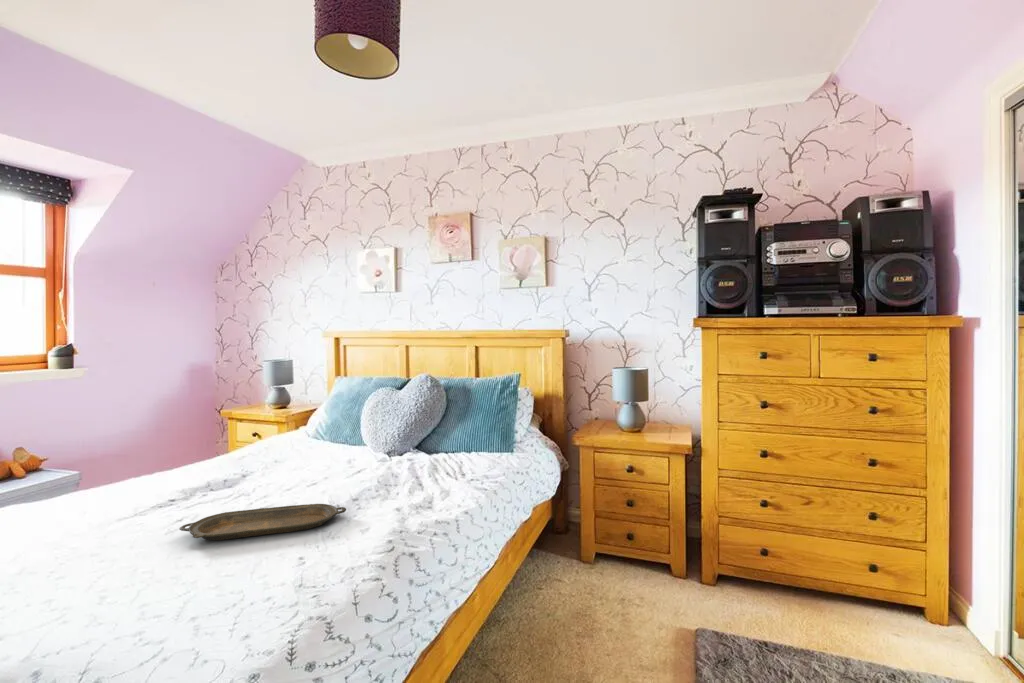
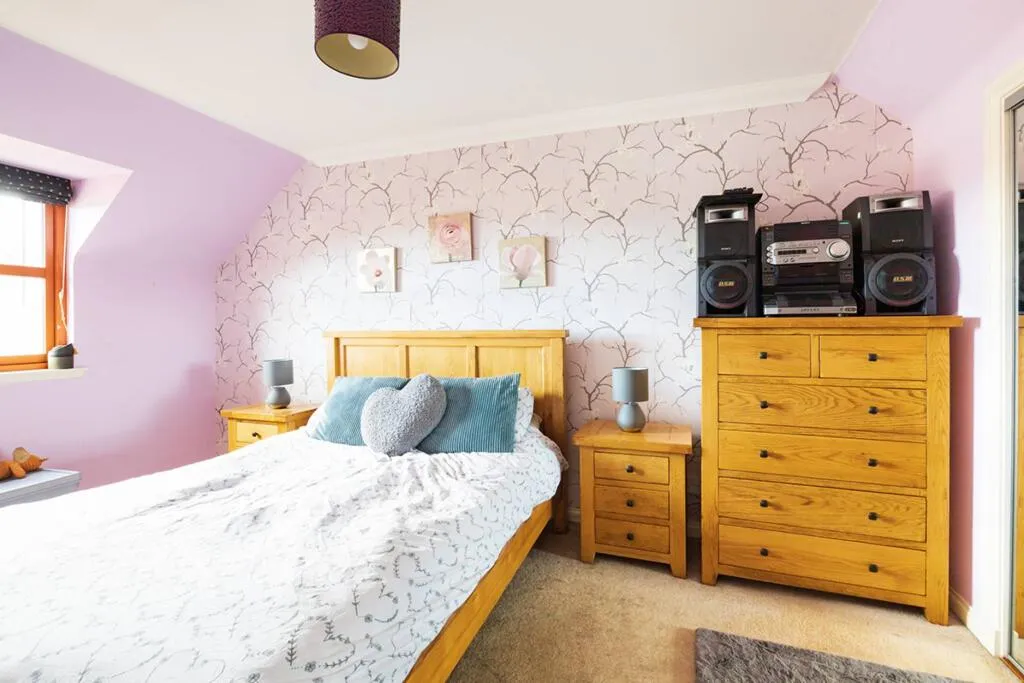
- serving tray [178,503,347,541]
